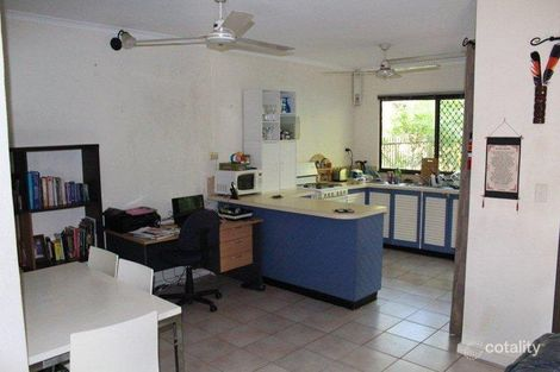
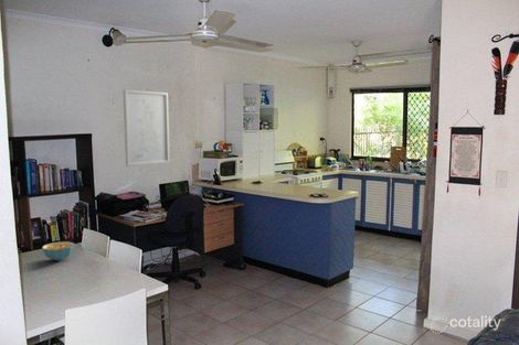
+ cereal bowl [42,240,75,261]
+ wall art [123,89,171,168]
